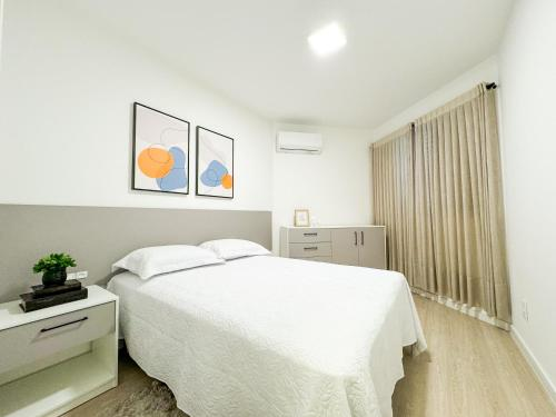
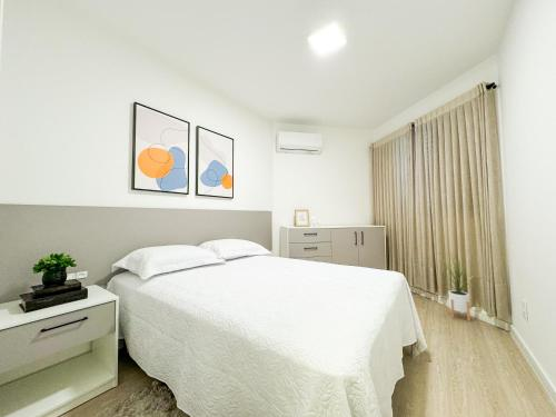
+ house plant [439,251,475,322]
